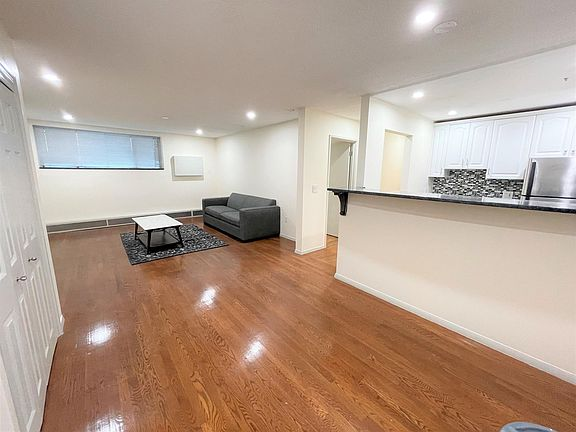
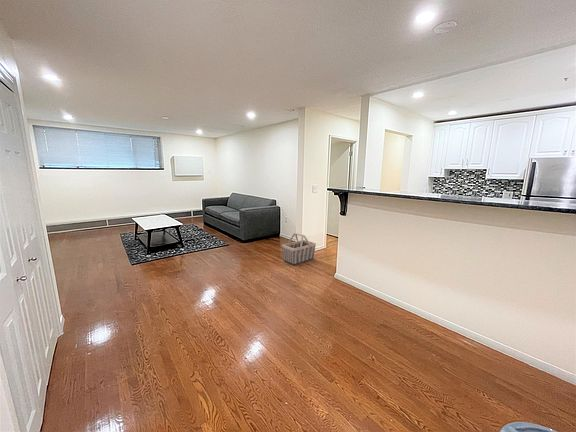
+ basket [281,232,317,266]
